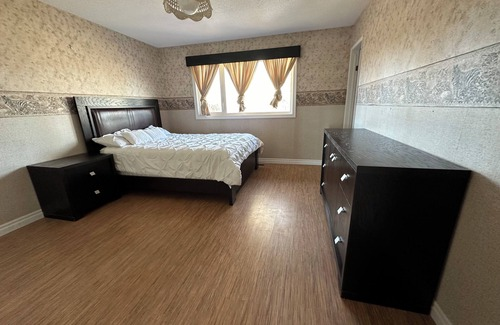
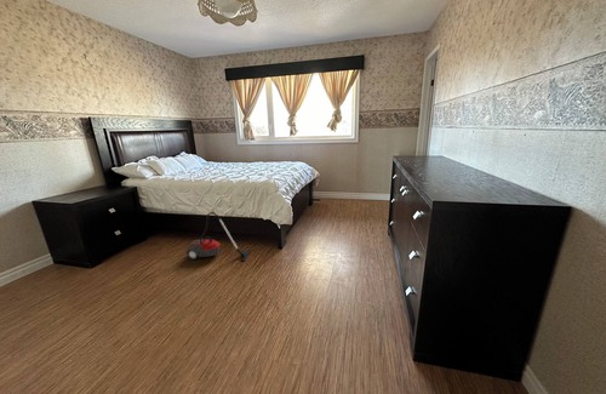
+ vacuum cleaner [185,211,252,262]
